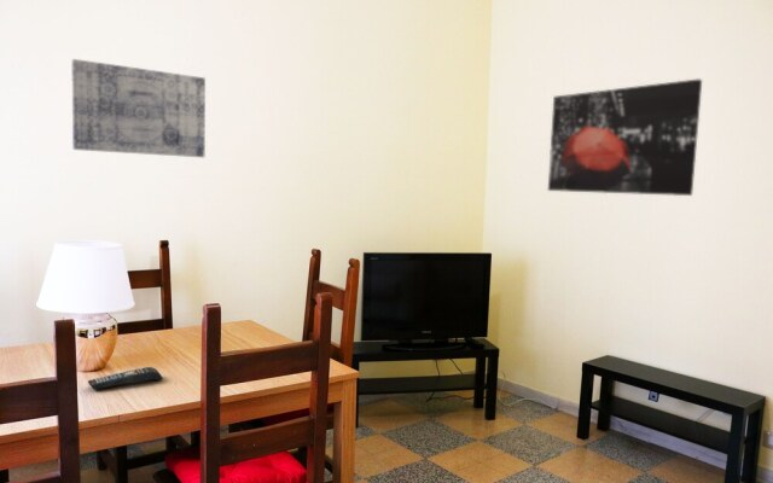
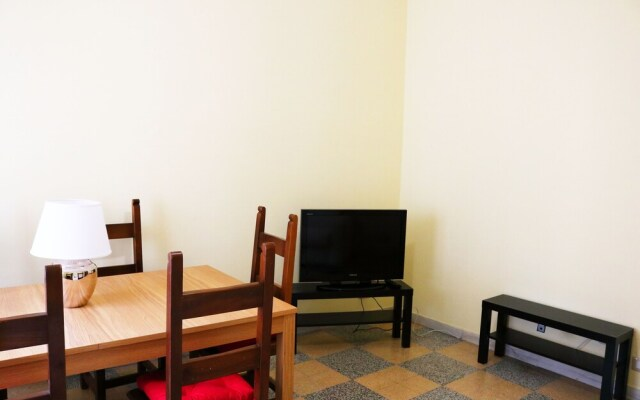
- remote control [87,366,164,391]
- wall art [547,77,703,197]
- wall art [70,58,207,158]
